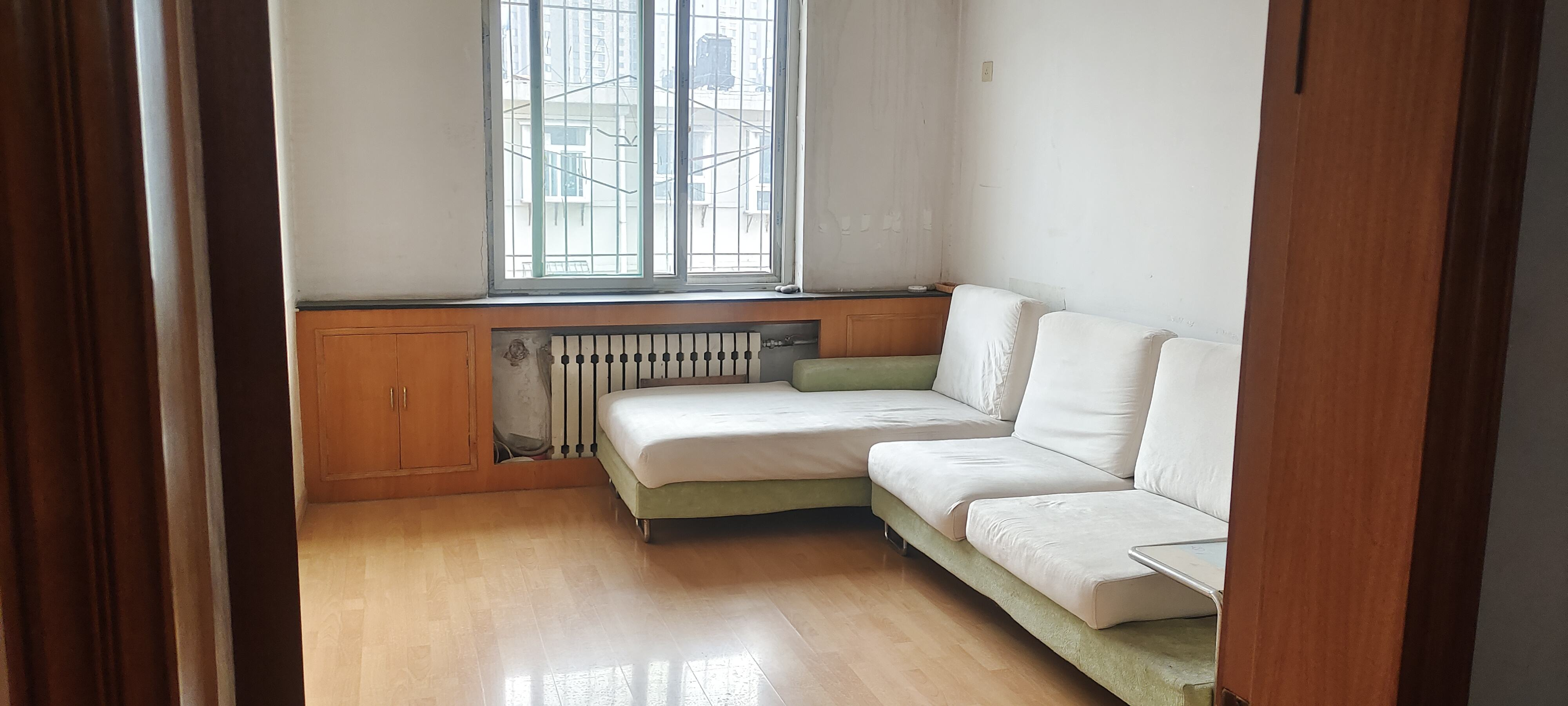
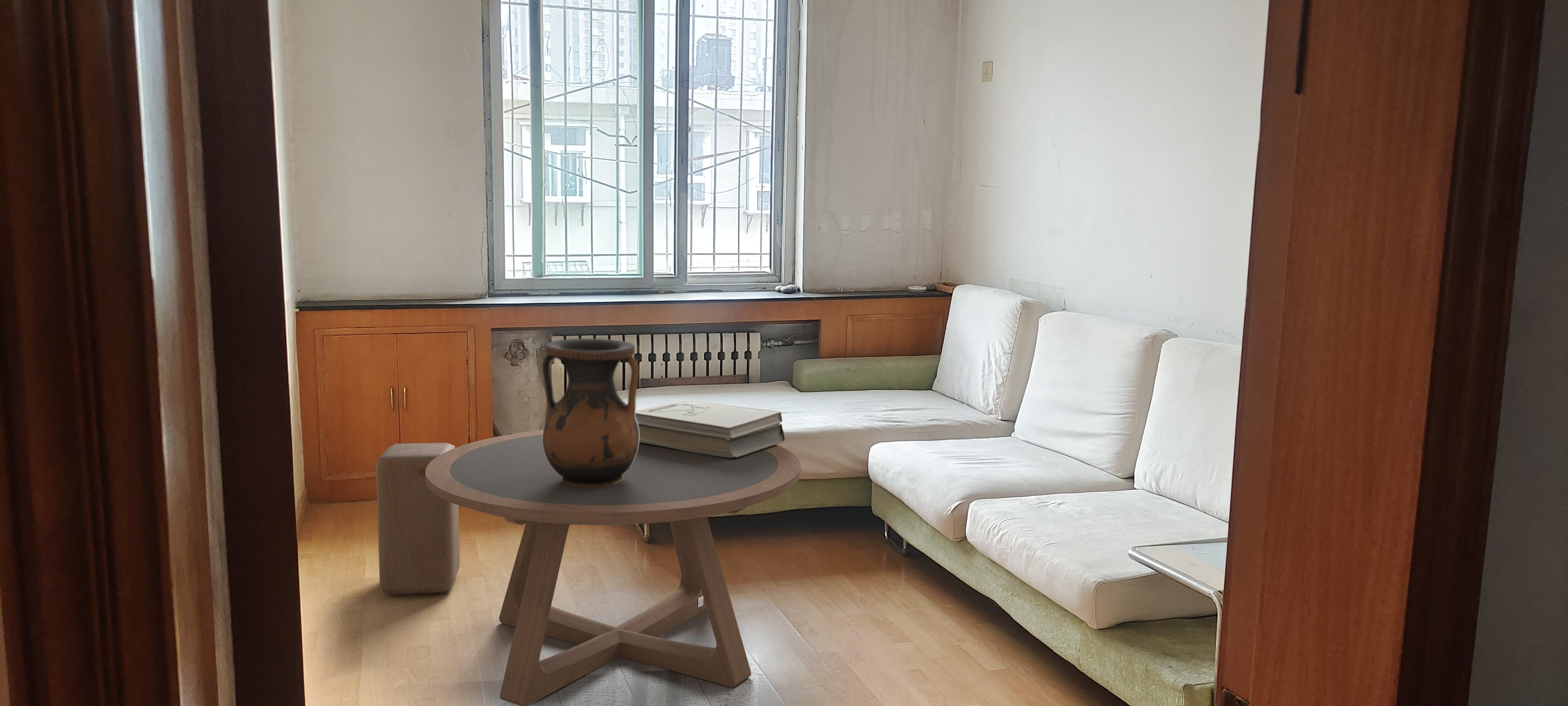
+ books [635,399,786,458]
+ vase [542,338,640,487]
+ coffee table [425,429,801,706]
+ stool [376,442,460,595]
